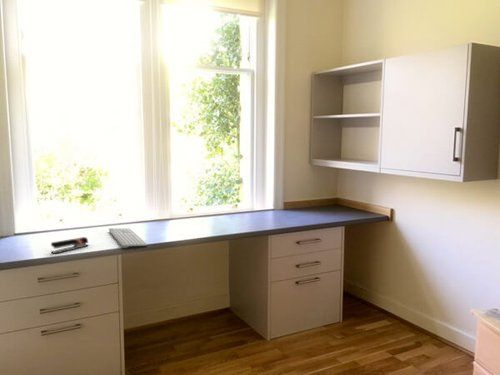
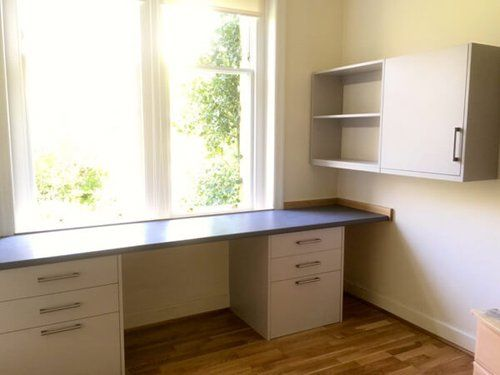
- stapler [50,236,89,255]
- keyboard [108,227,148,249]
